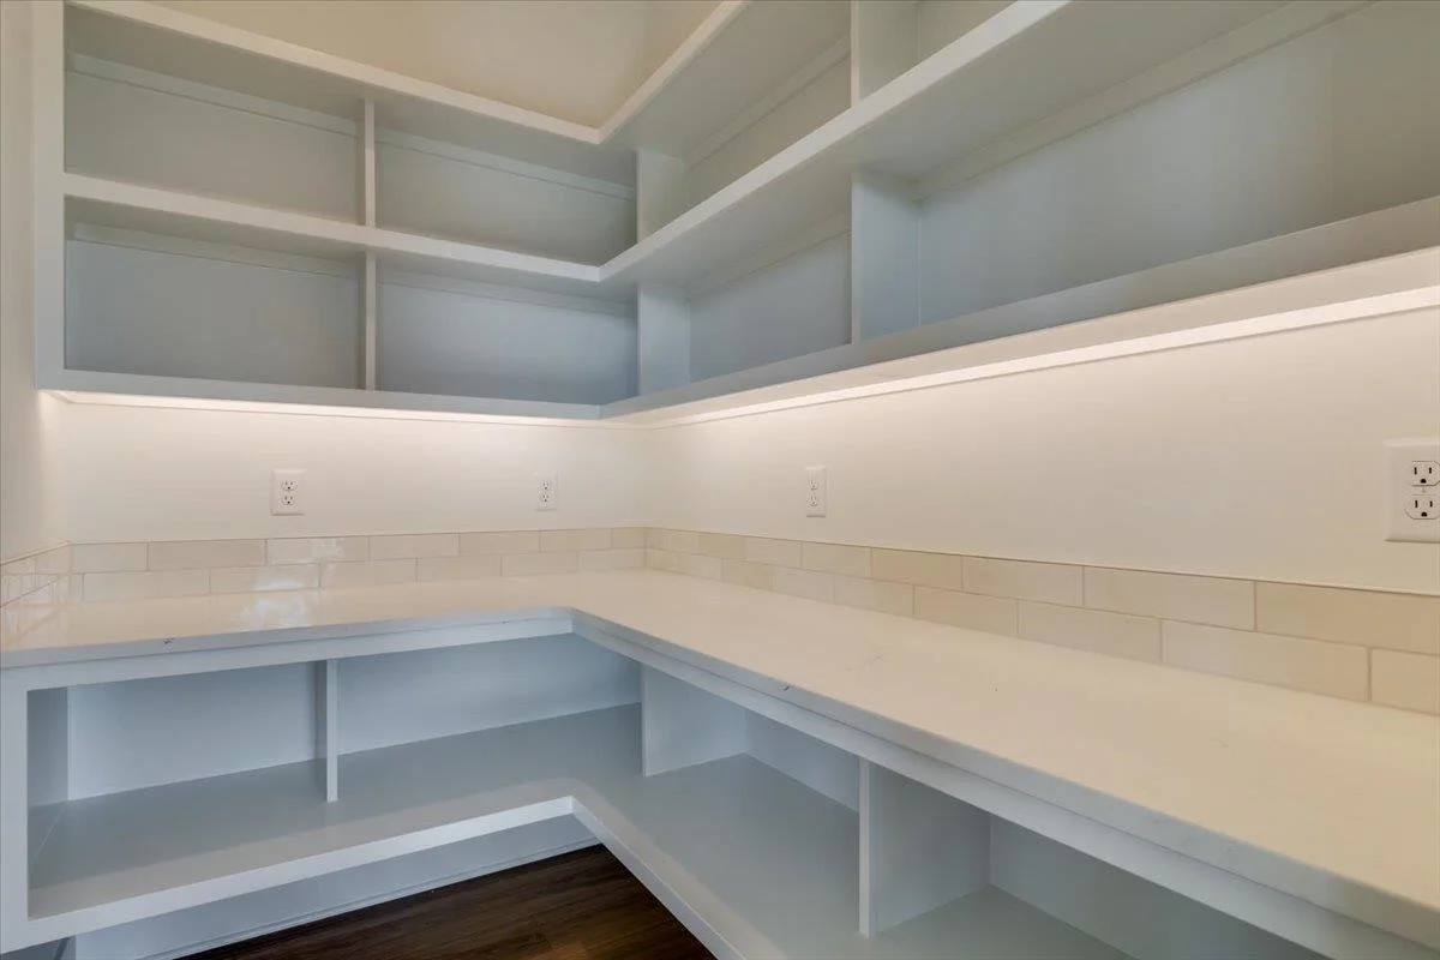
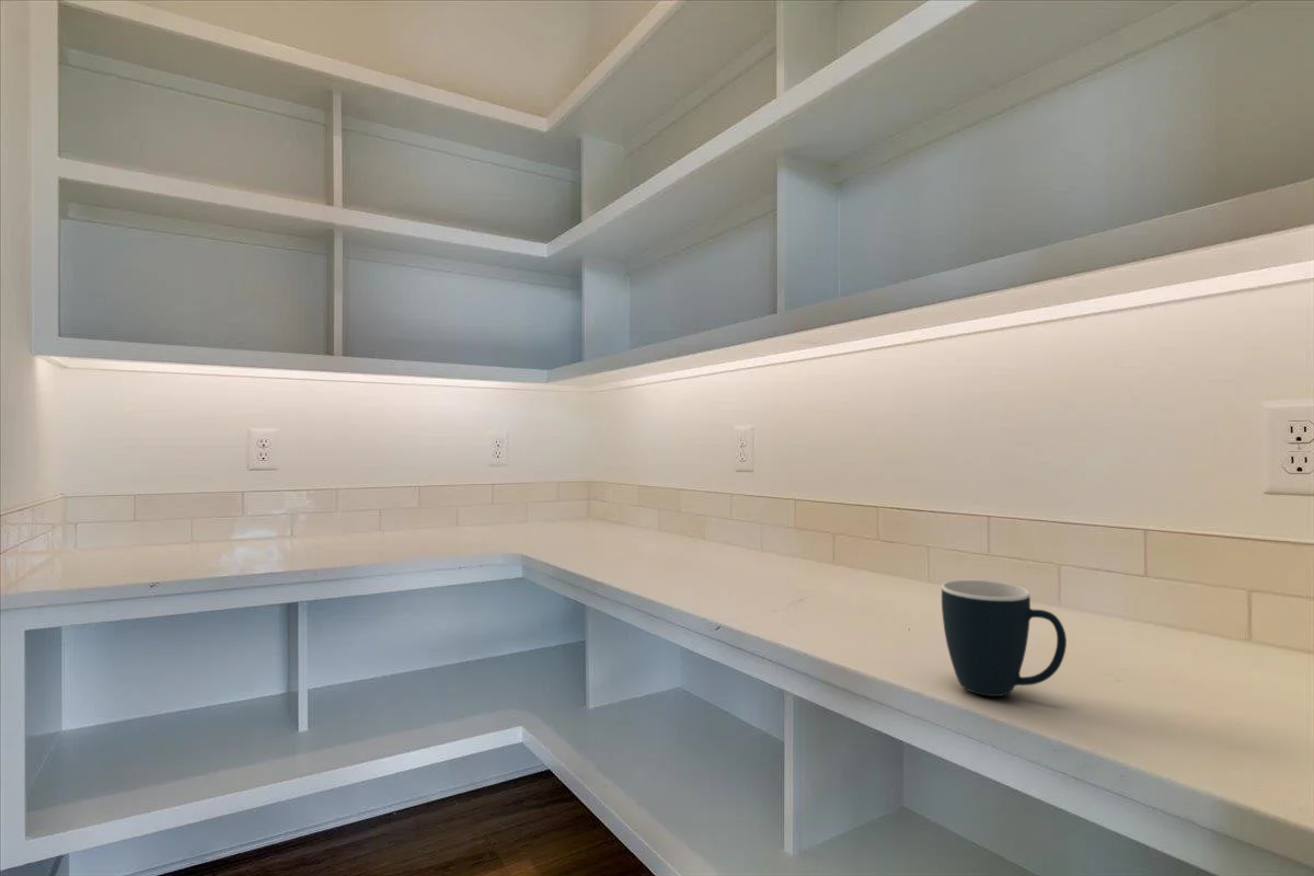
+ mug [941,579,1068,698]
